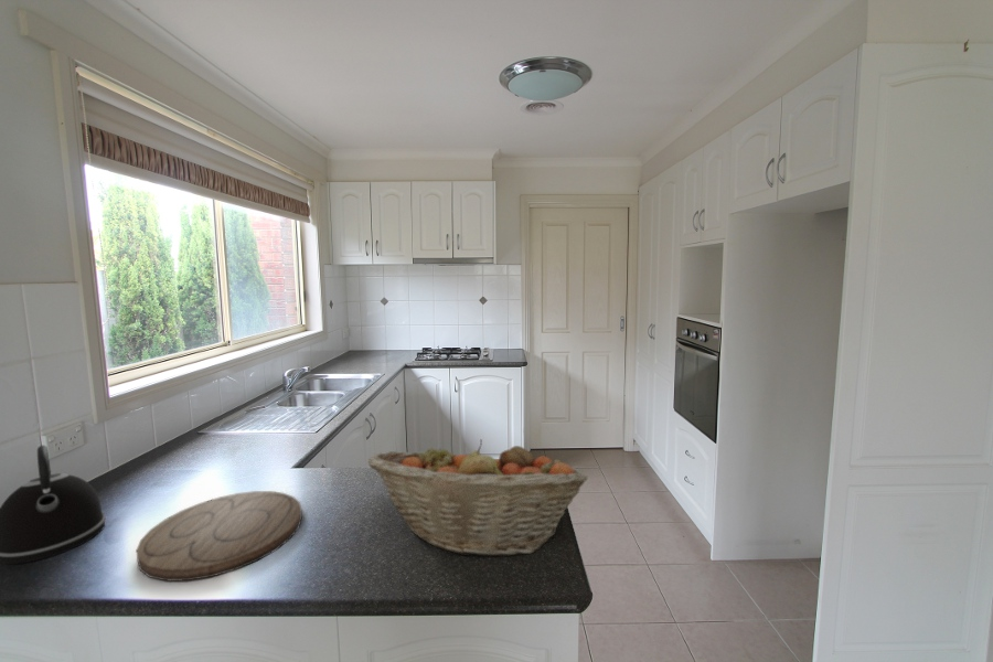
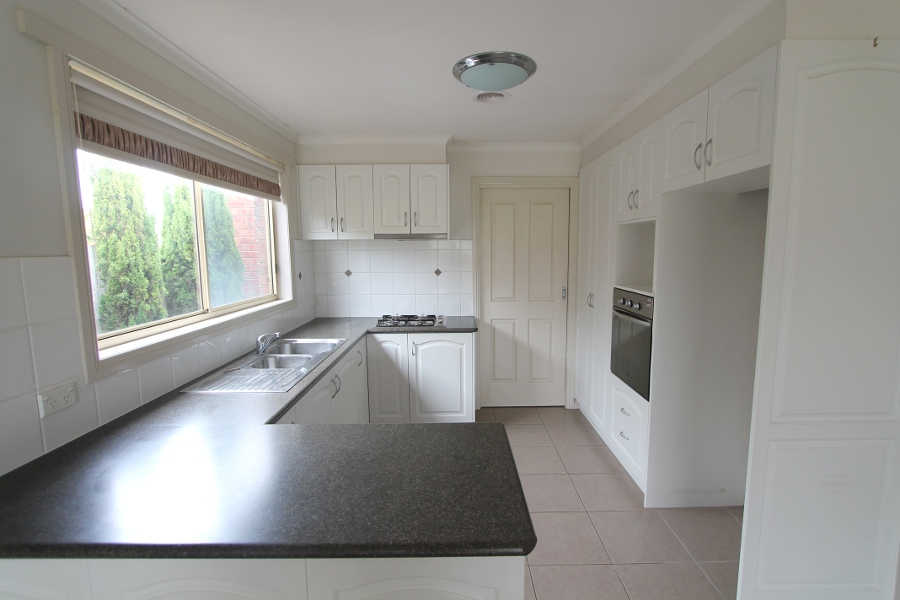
- cutting board [136,490,303,583]
- kettle [0,445,107,565]
- fruit basket [366,438,588,557]
